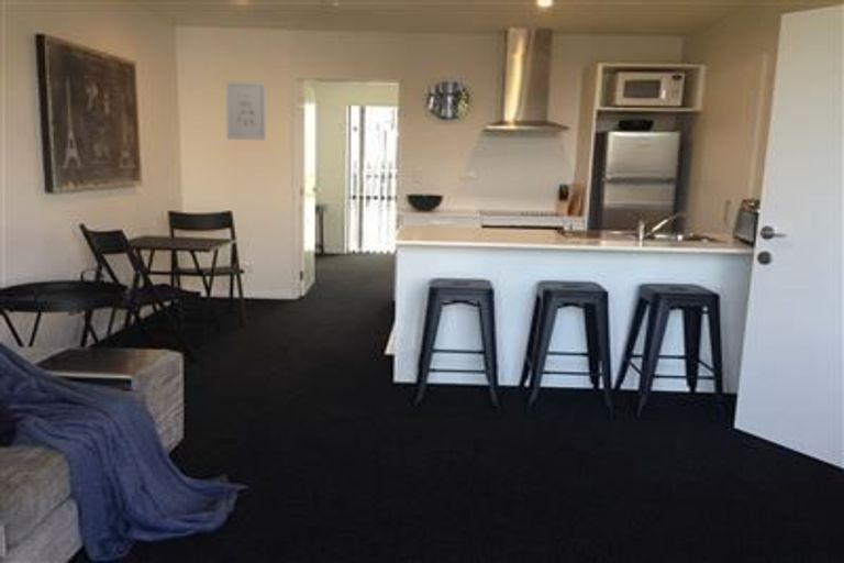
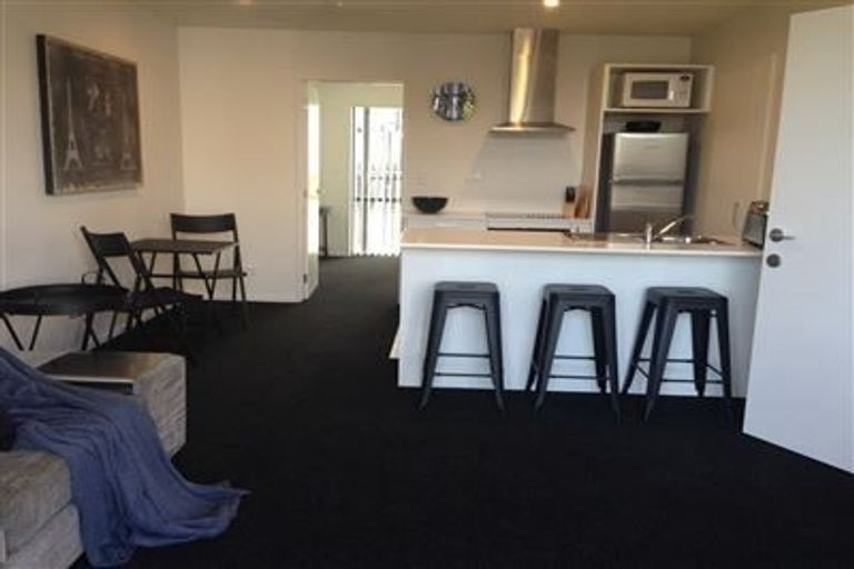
- wall art [225,80,267,142]
